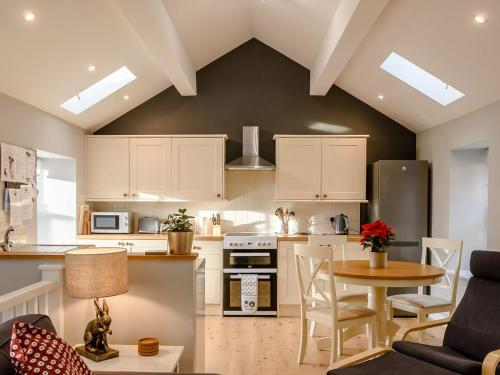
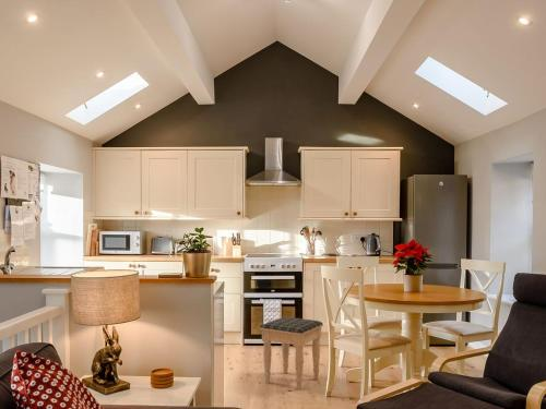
+ footstool [259,316,324,392]
